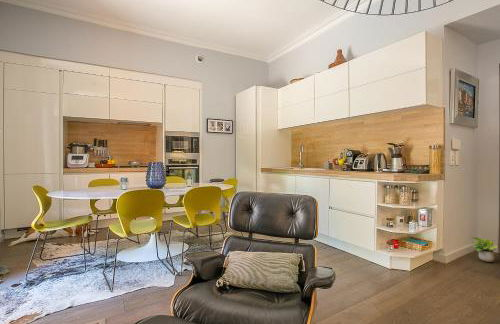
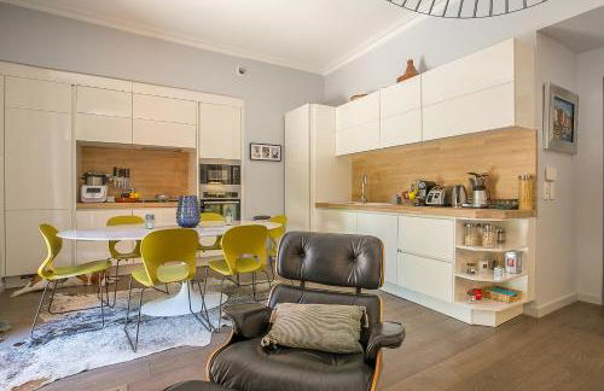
- potted plant [471,236,498,263]
